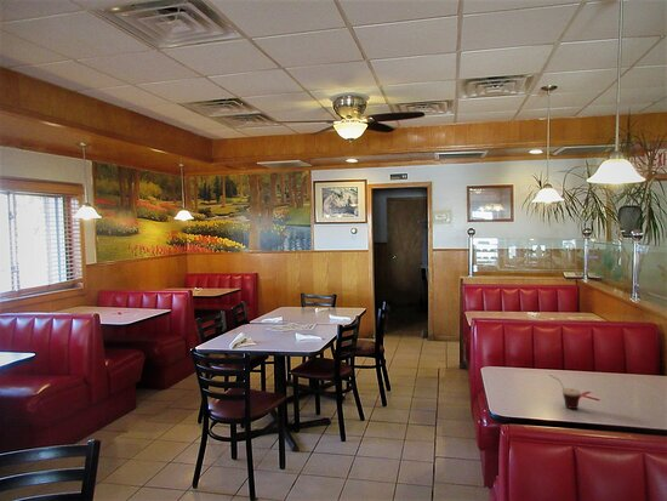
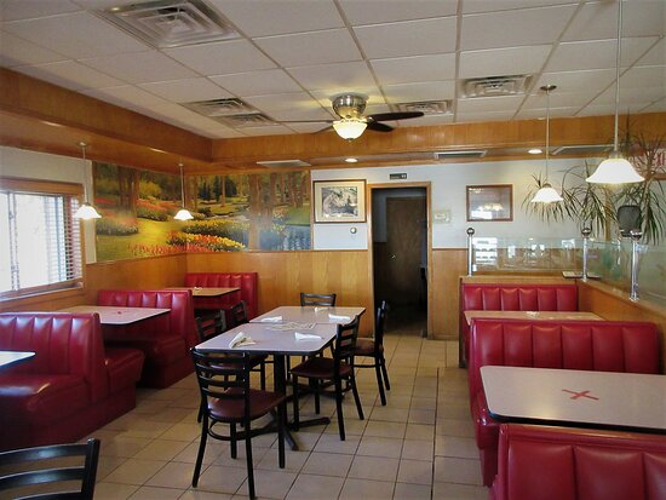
- cup [548,374,582,410]
